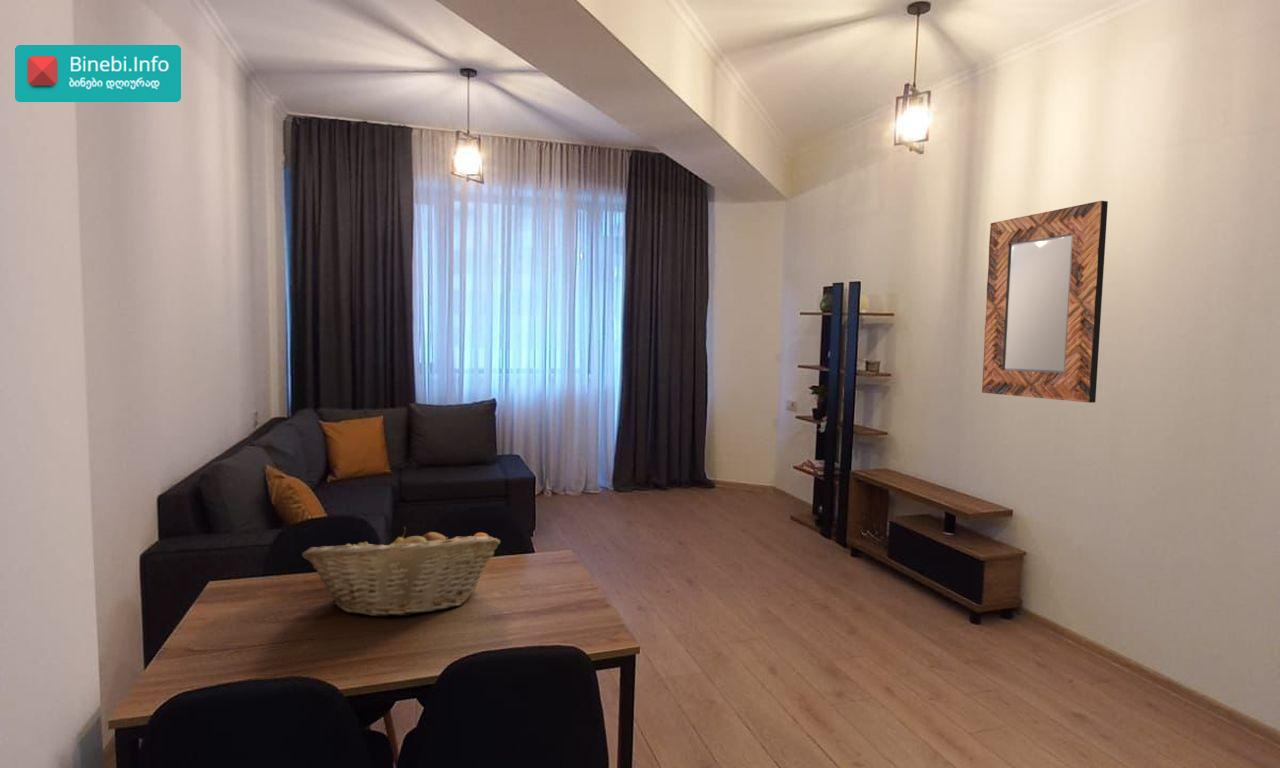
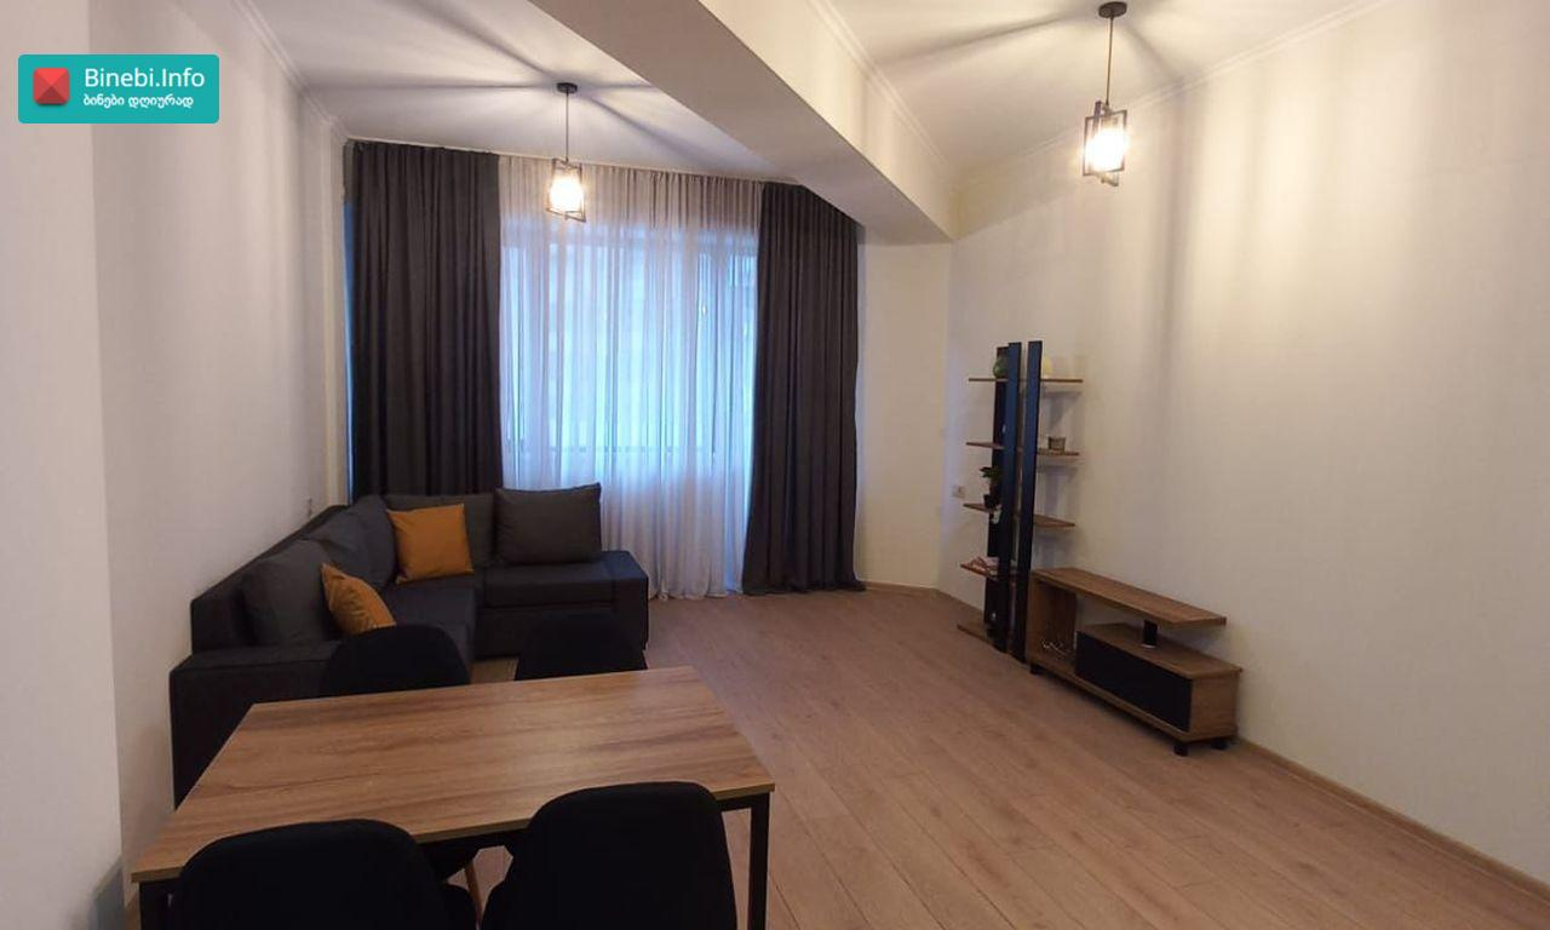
- fruit basket [301,526,501,618]
- home mirror [981,200,1109,404]
